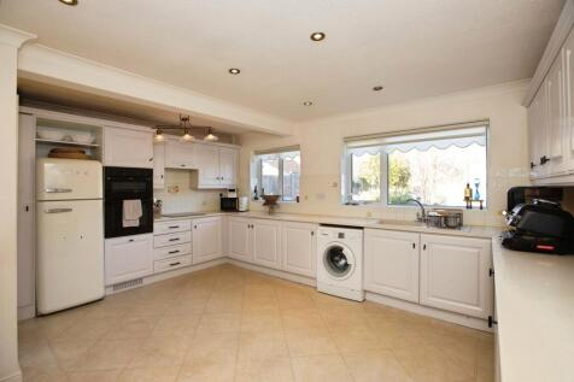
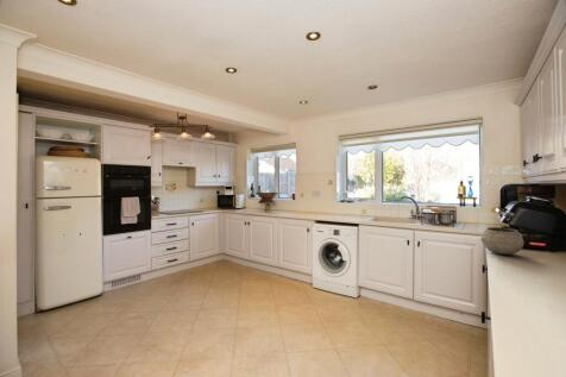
+ bowl [480,226,524,256]
